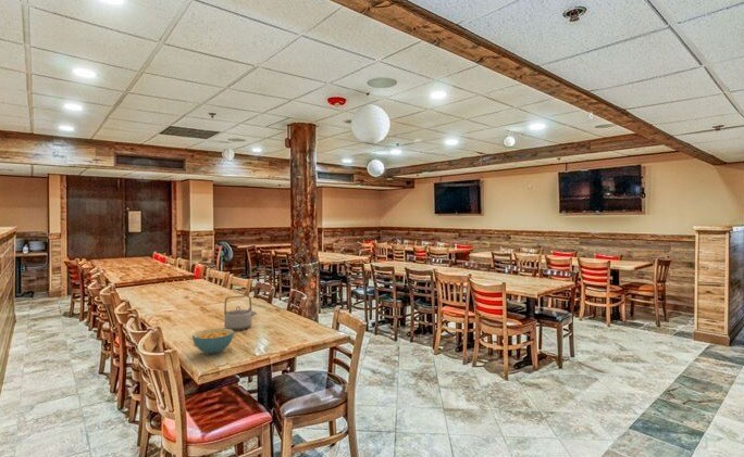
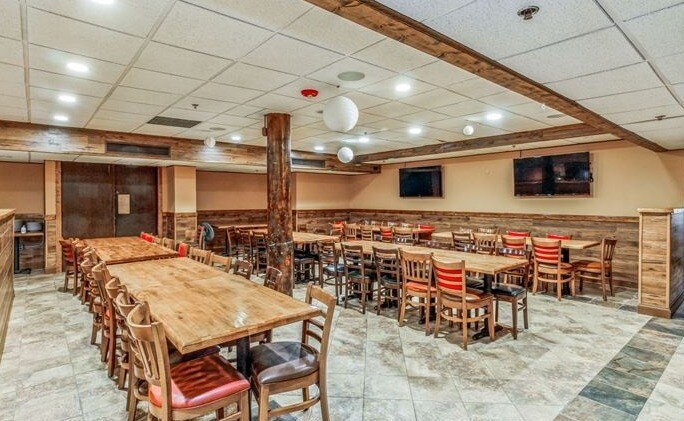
- cereal bowl [191,327,235,355]
- teapot [223,294,258,331]
